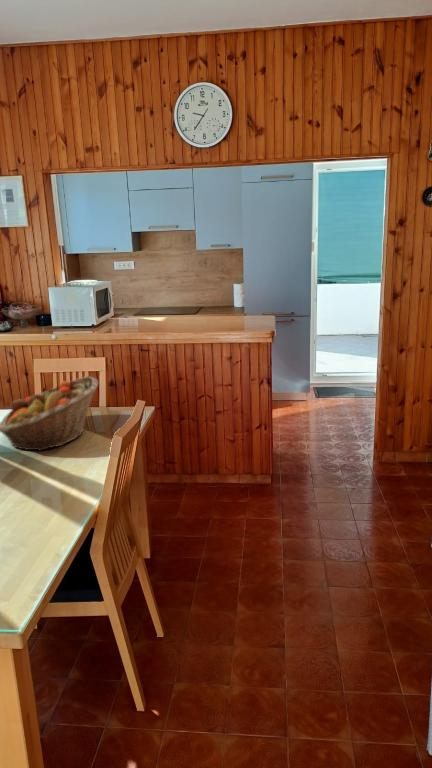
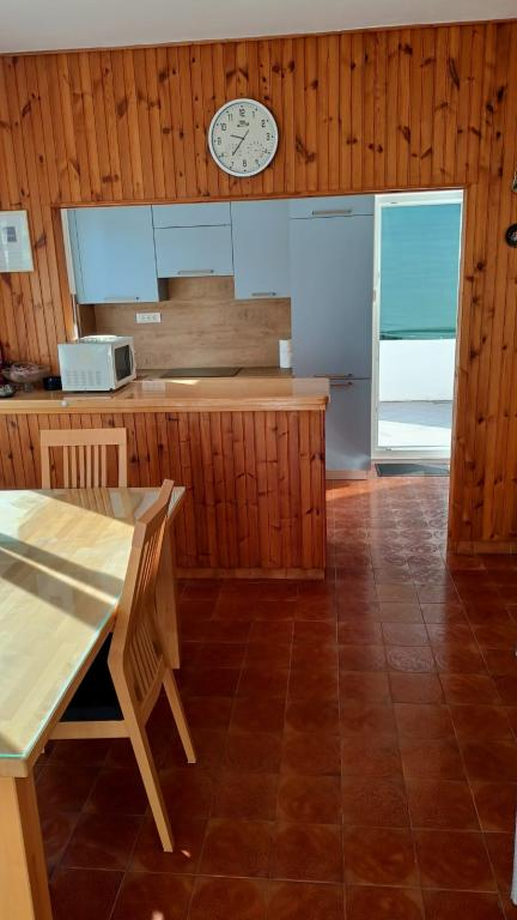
- fruit basket [0,375,99,452]
